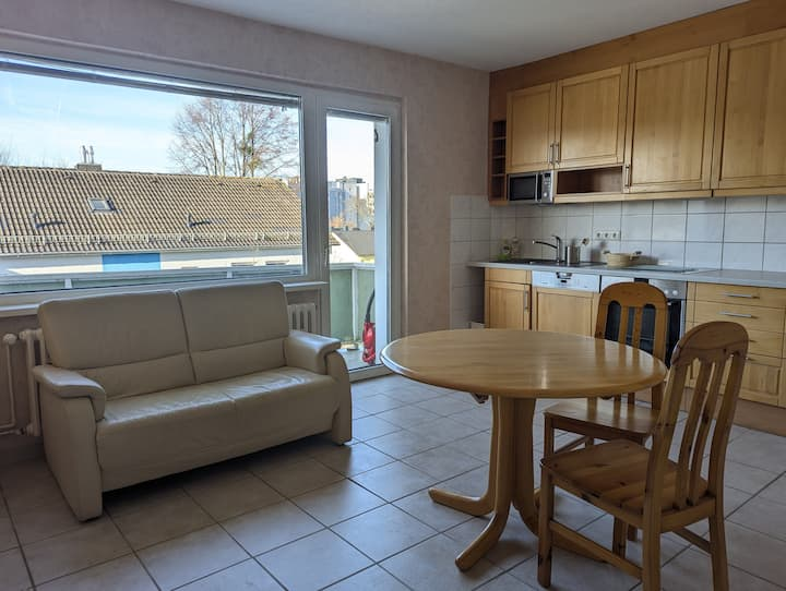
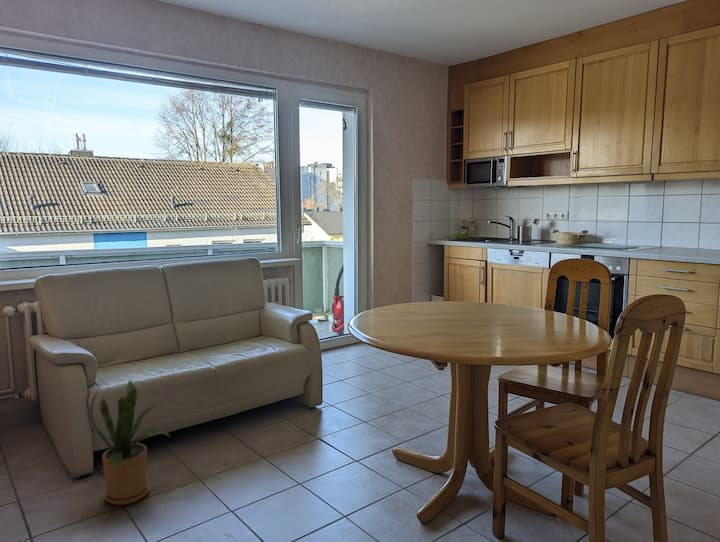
+ house plant [89,379,174,506]
